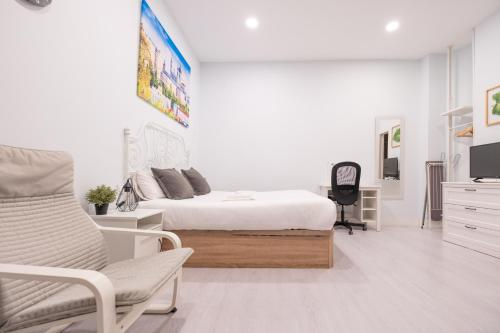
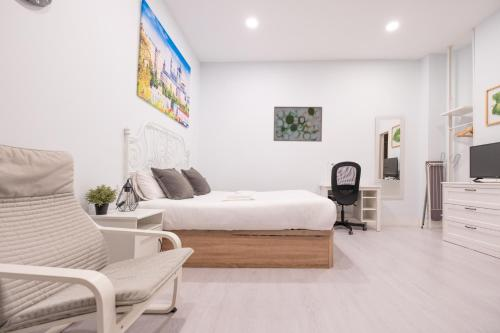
+ wall art [273,106,323,143]
